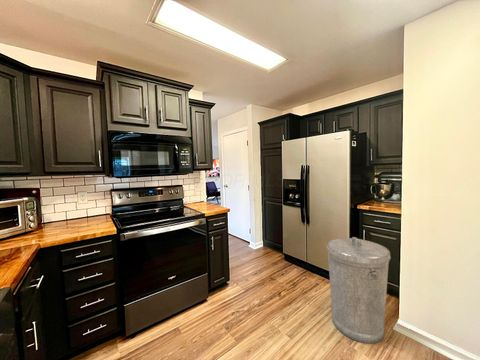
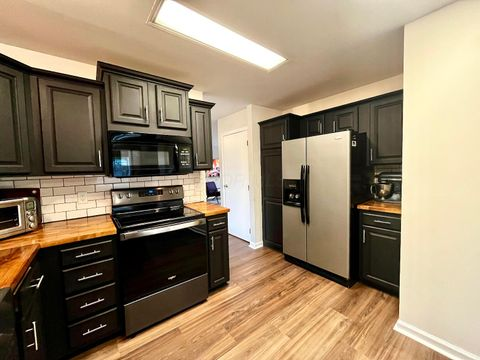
- trash can [325,236,392,344]
